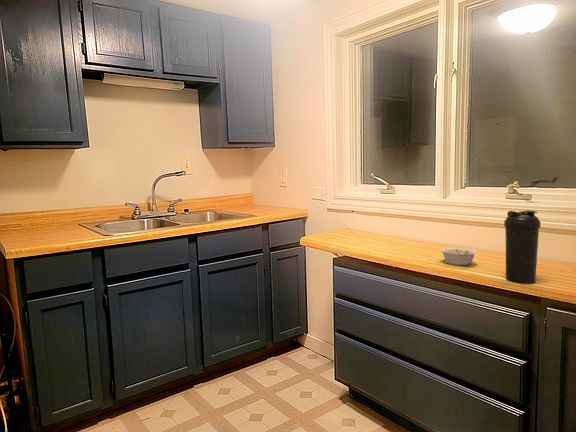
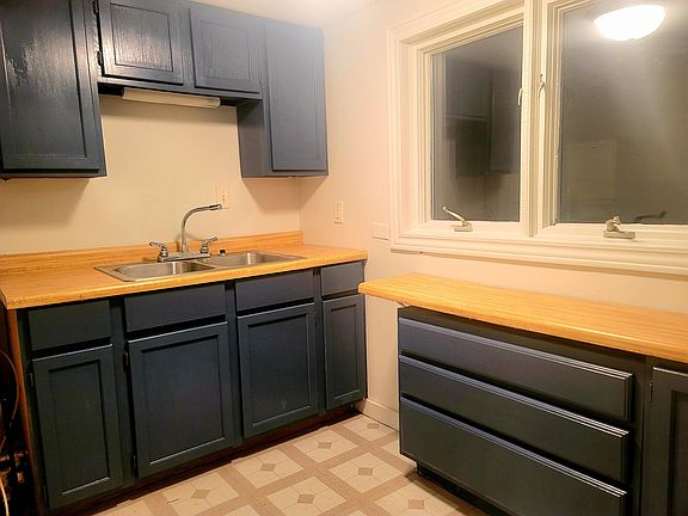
- water bottle [503,210,542,284]
- legume [439,246,478,266]
